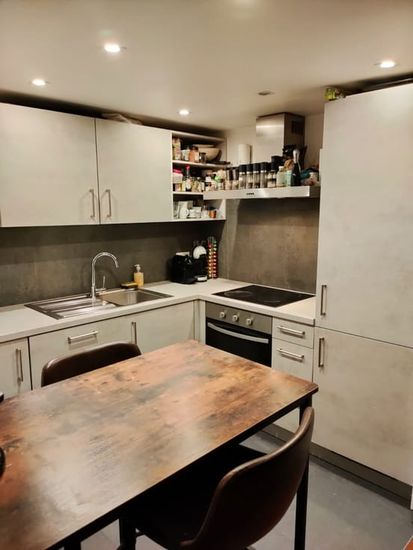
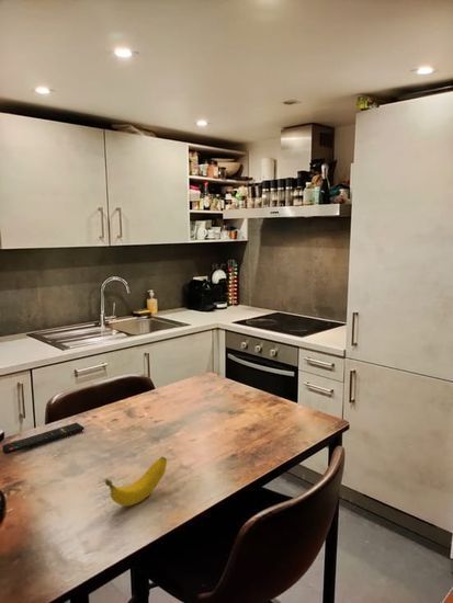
+ remote control [1,422,86,455]
+ banana [104,456,168,507]
